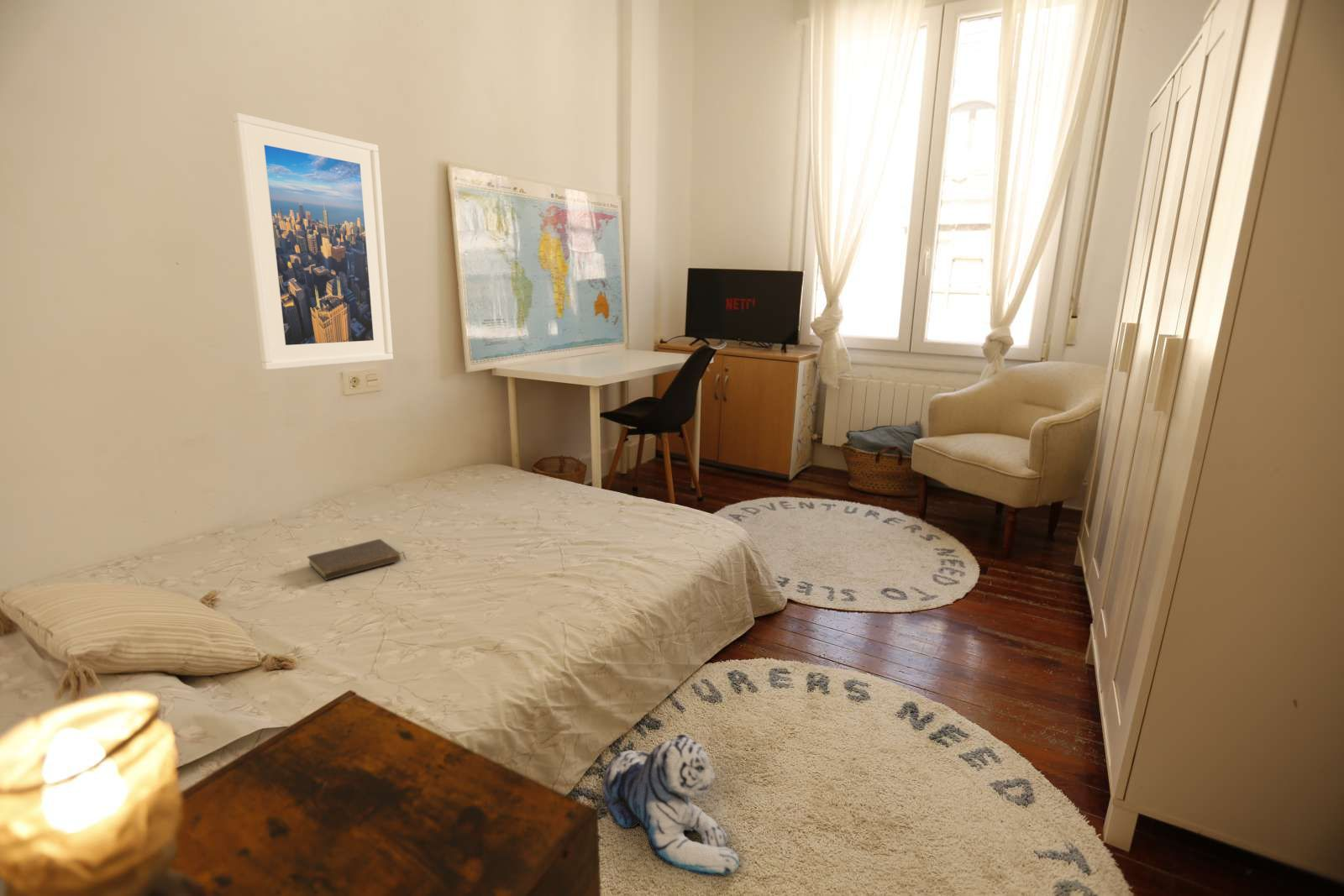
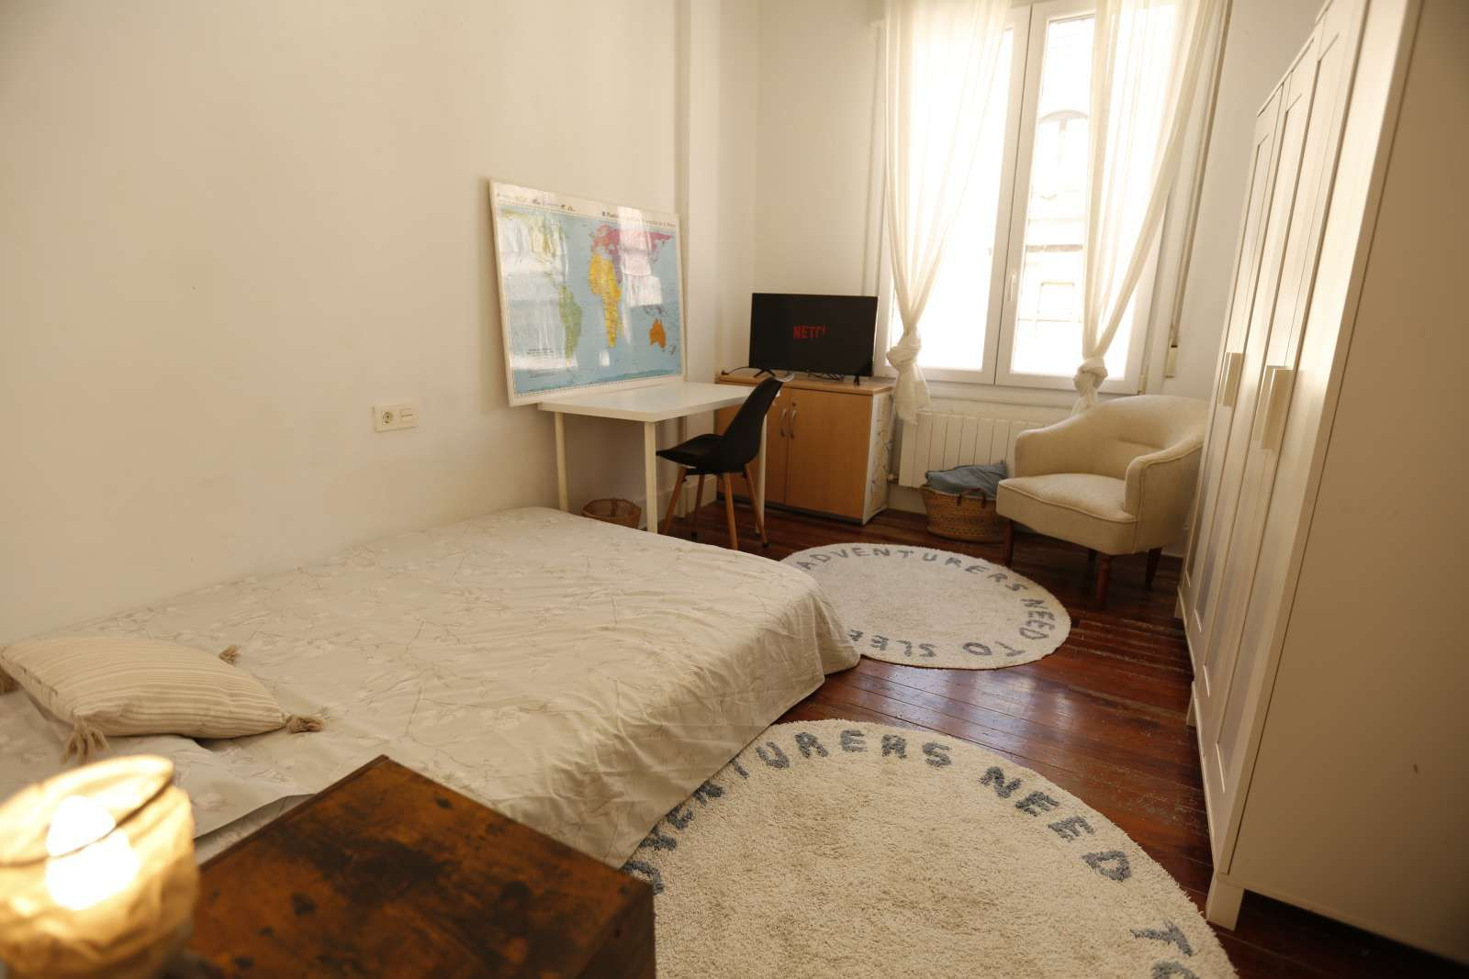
- book [307,538,407,581]
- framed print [232,112,394,371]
- plush toy [601,733,740,877]
